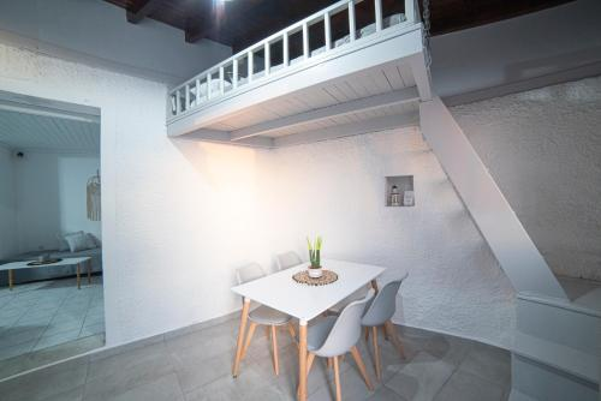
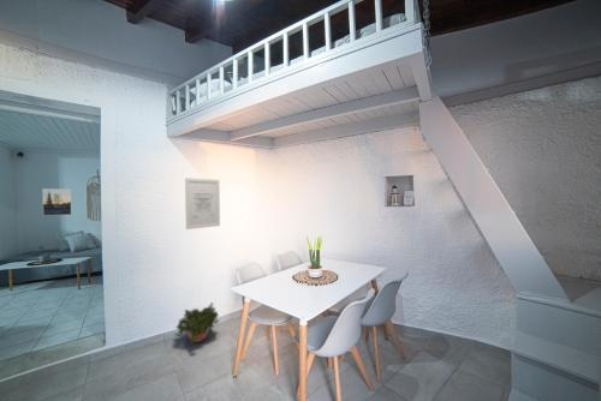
+ potted plant [173,303,220,345]
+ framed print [41,187,73,217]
+ wall art [184,176,221,231]
